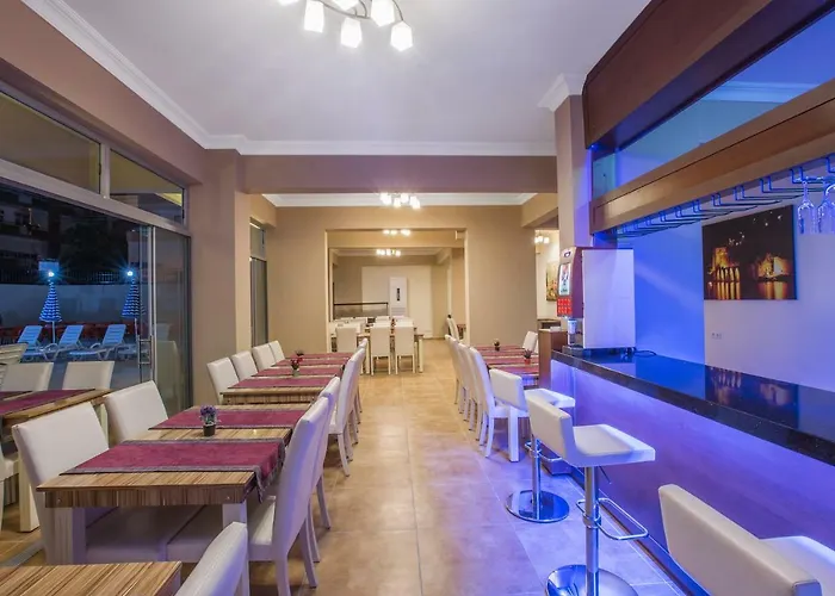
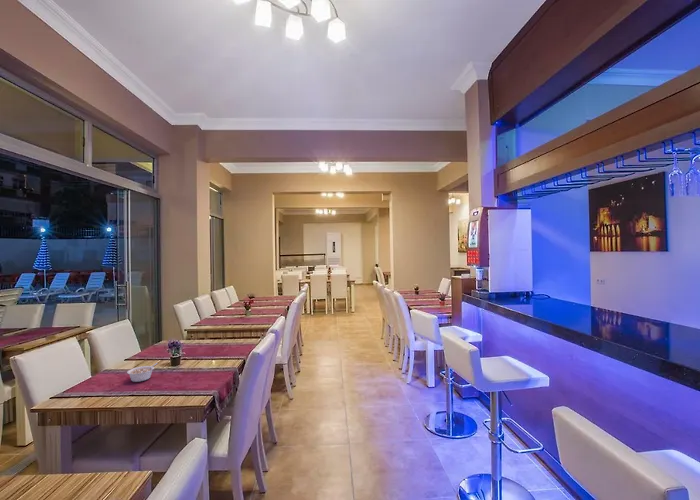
+ legume [126,362,159,383]
